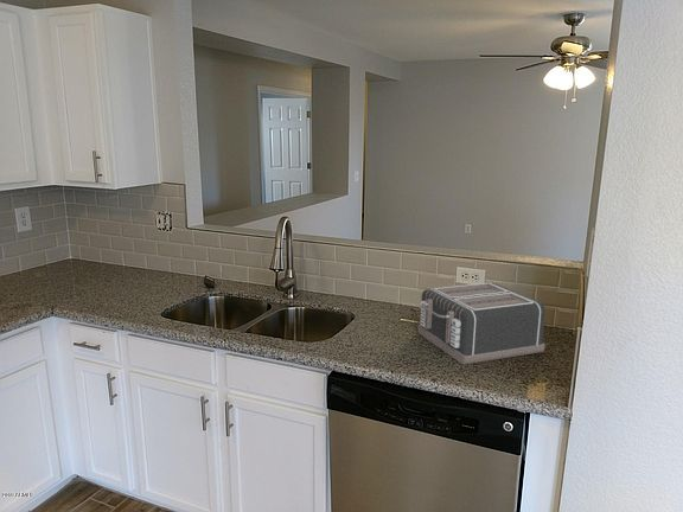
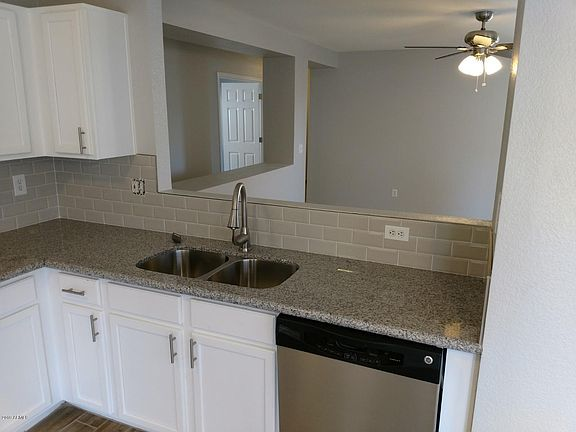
- toaster [416,282,547,366]
